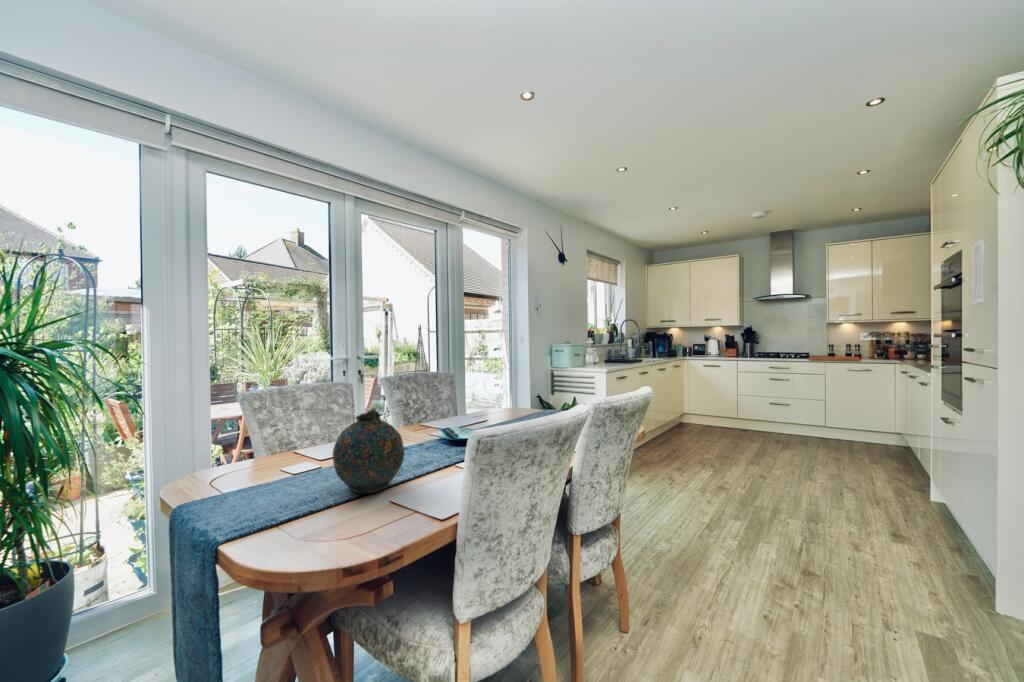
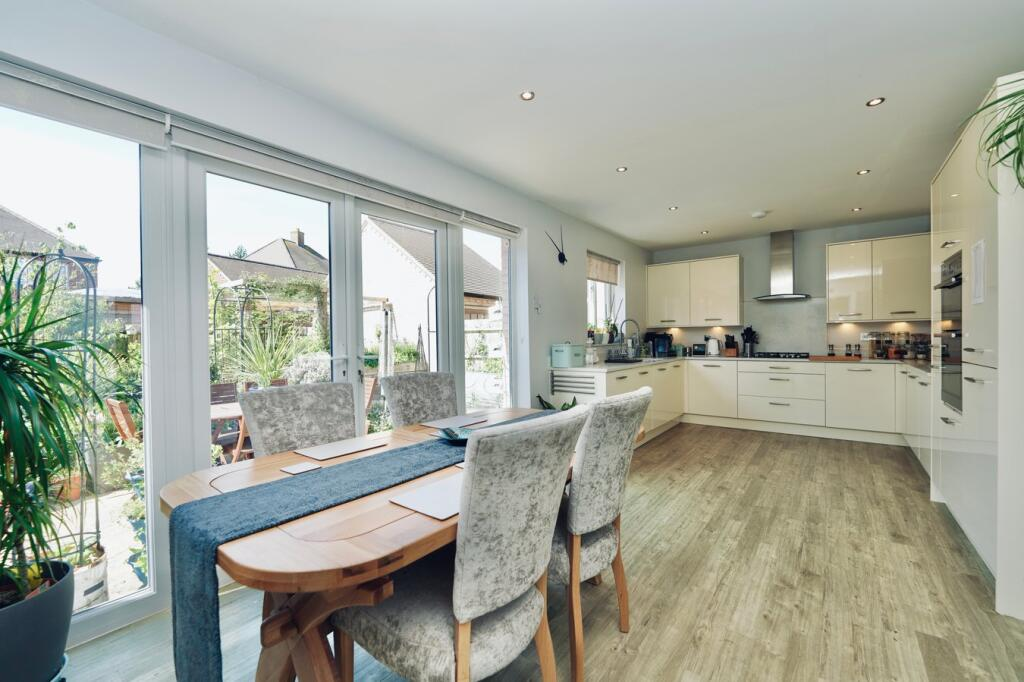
- snuff bottle [332,408,406,495]
